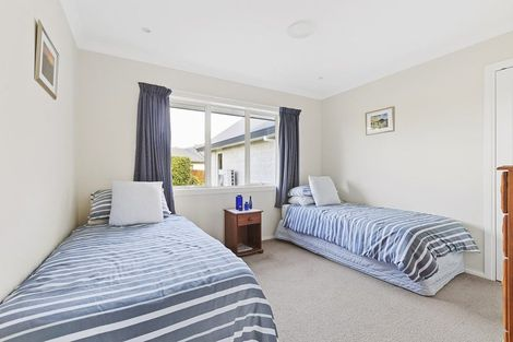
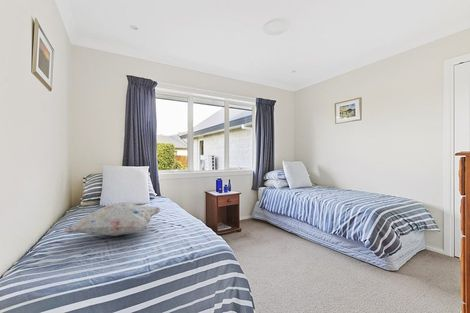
+ decorative pillow [62,202,162,237]
